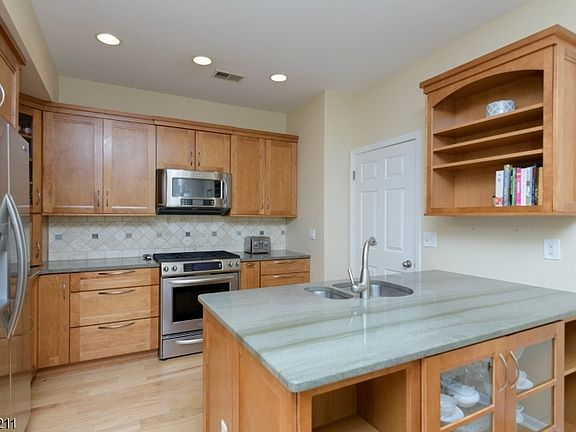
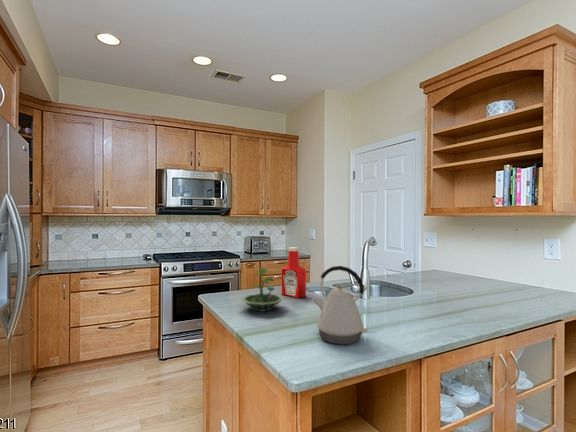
+ kettle [311,265,368,345]
+ soap bottle [281,246,307,299]
+ terrarium [240,266,285,313]
